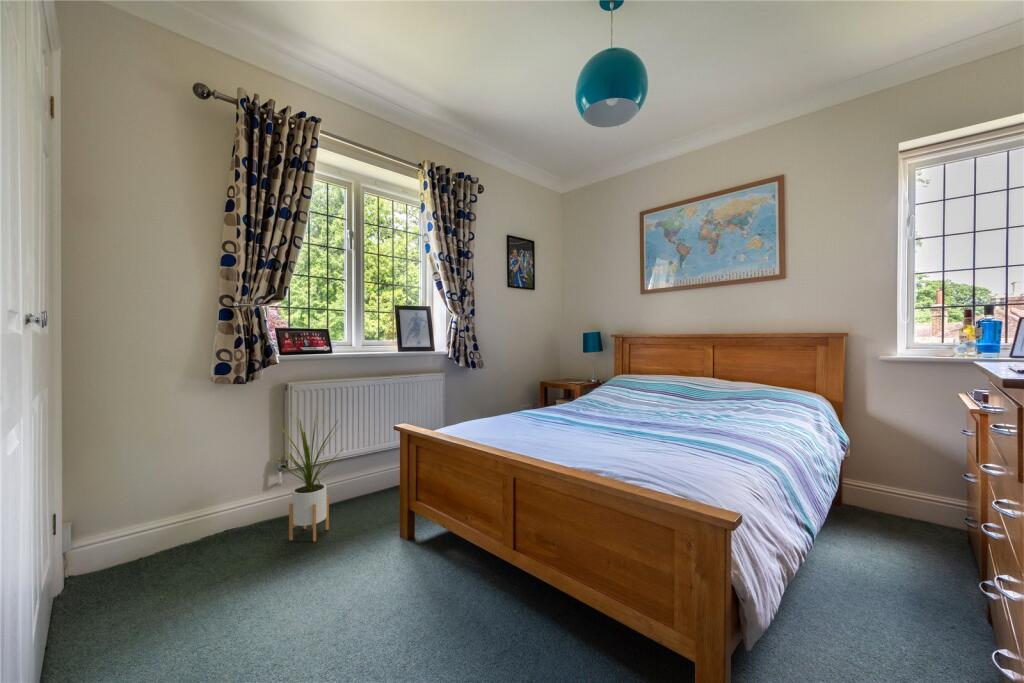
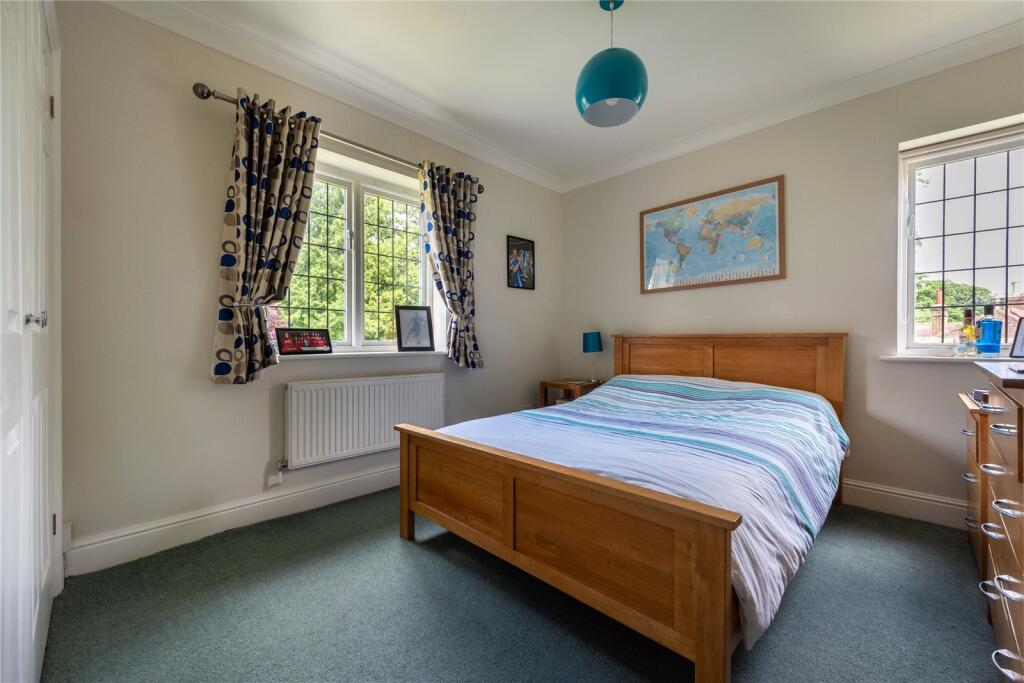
- house plant [275,410,345,542]
